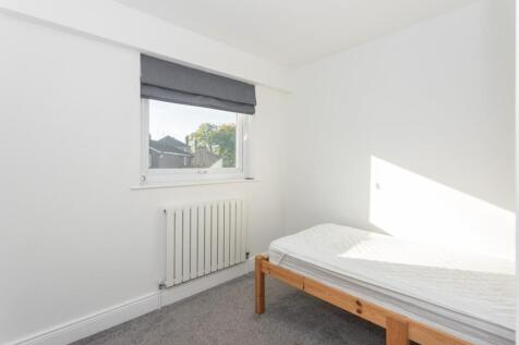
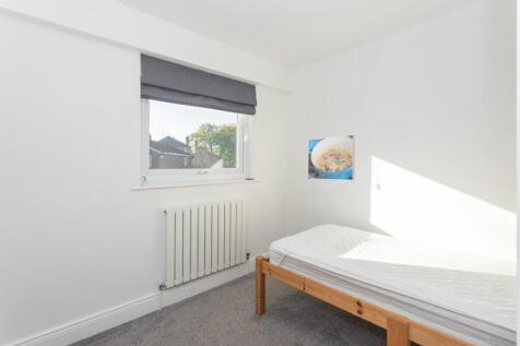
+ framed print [307,134,356,181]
